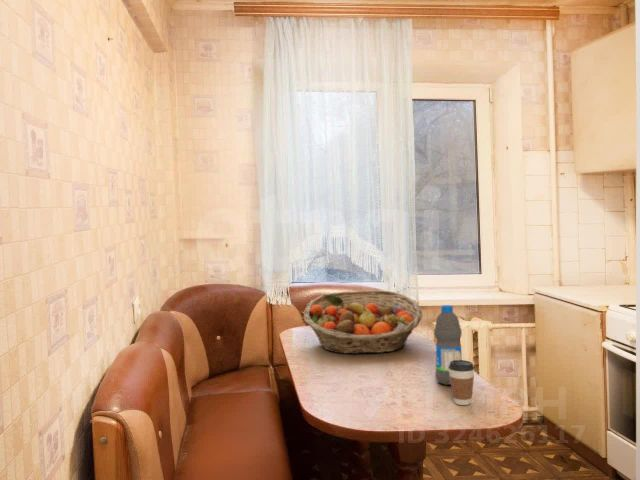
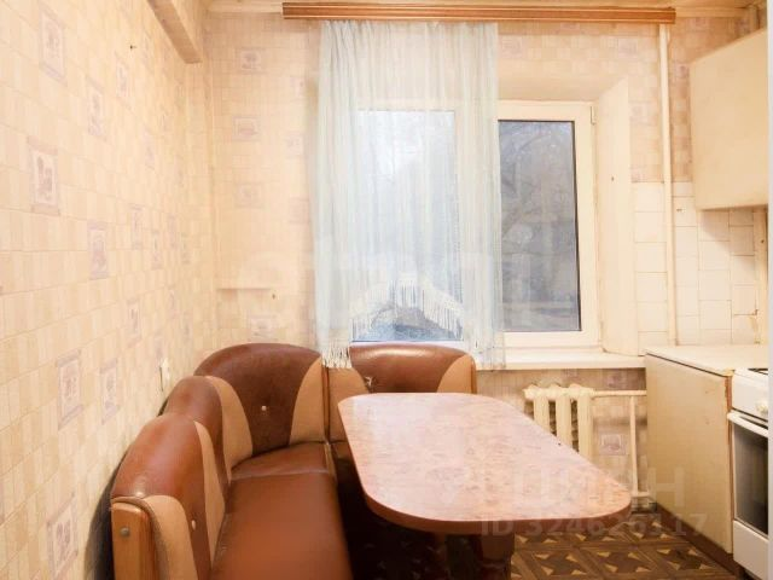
- coffee cup [448,359,475,406]
- water bottle [433,304,463,386]
- fruit basket [303,289,423,355]
